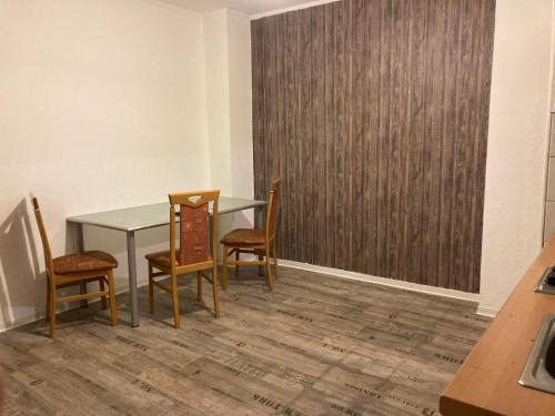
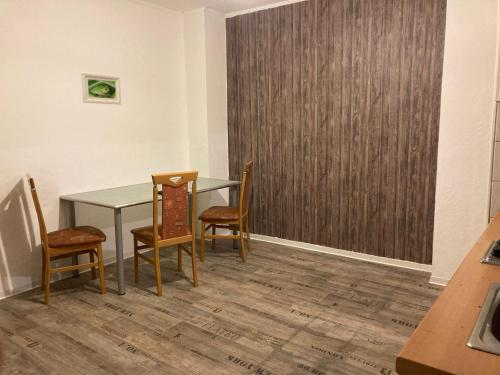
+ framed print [80,71,122,105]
